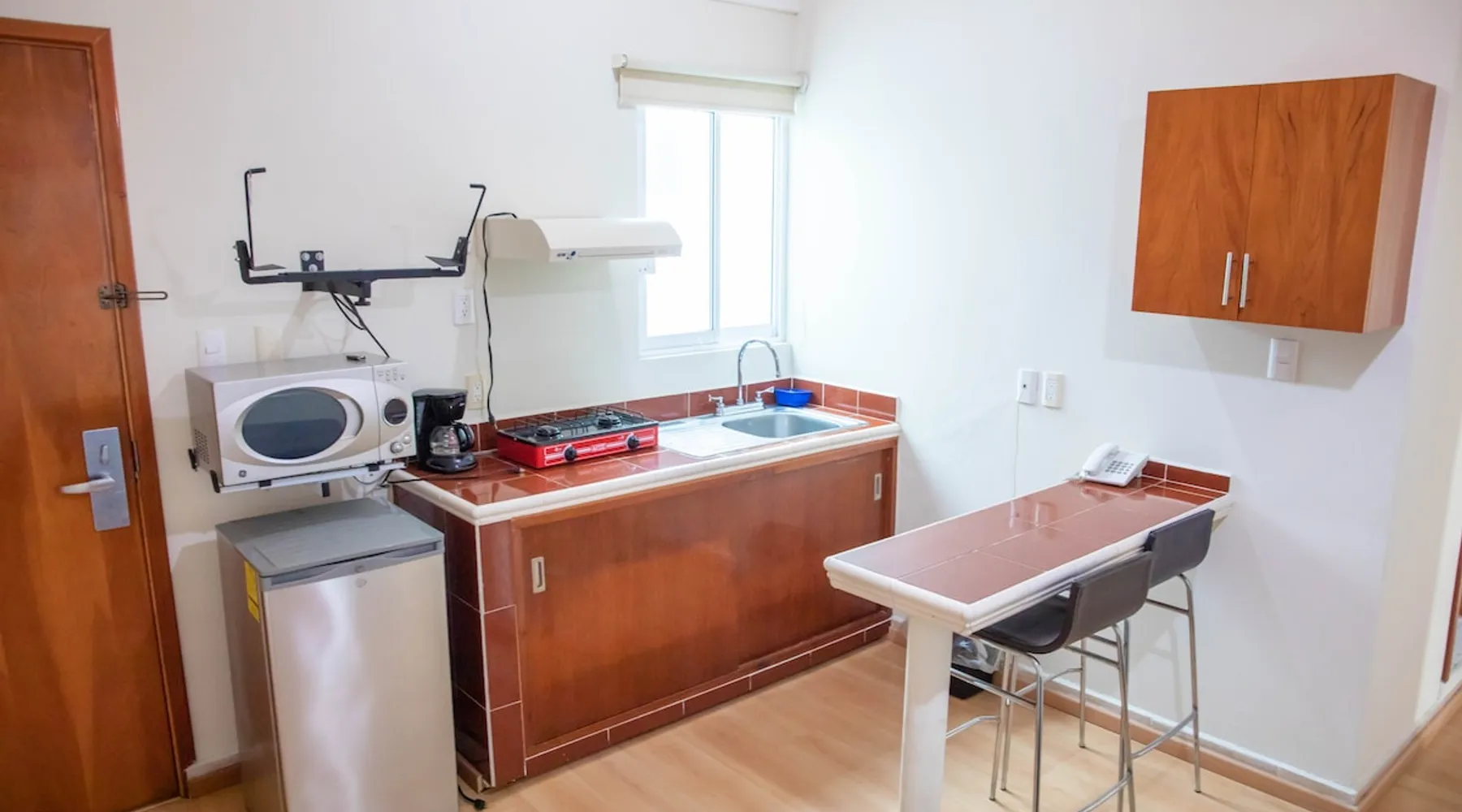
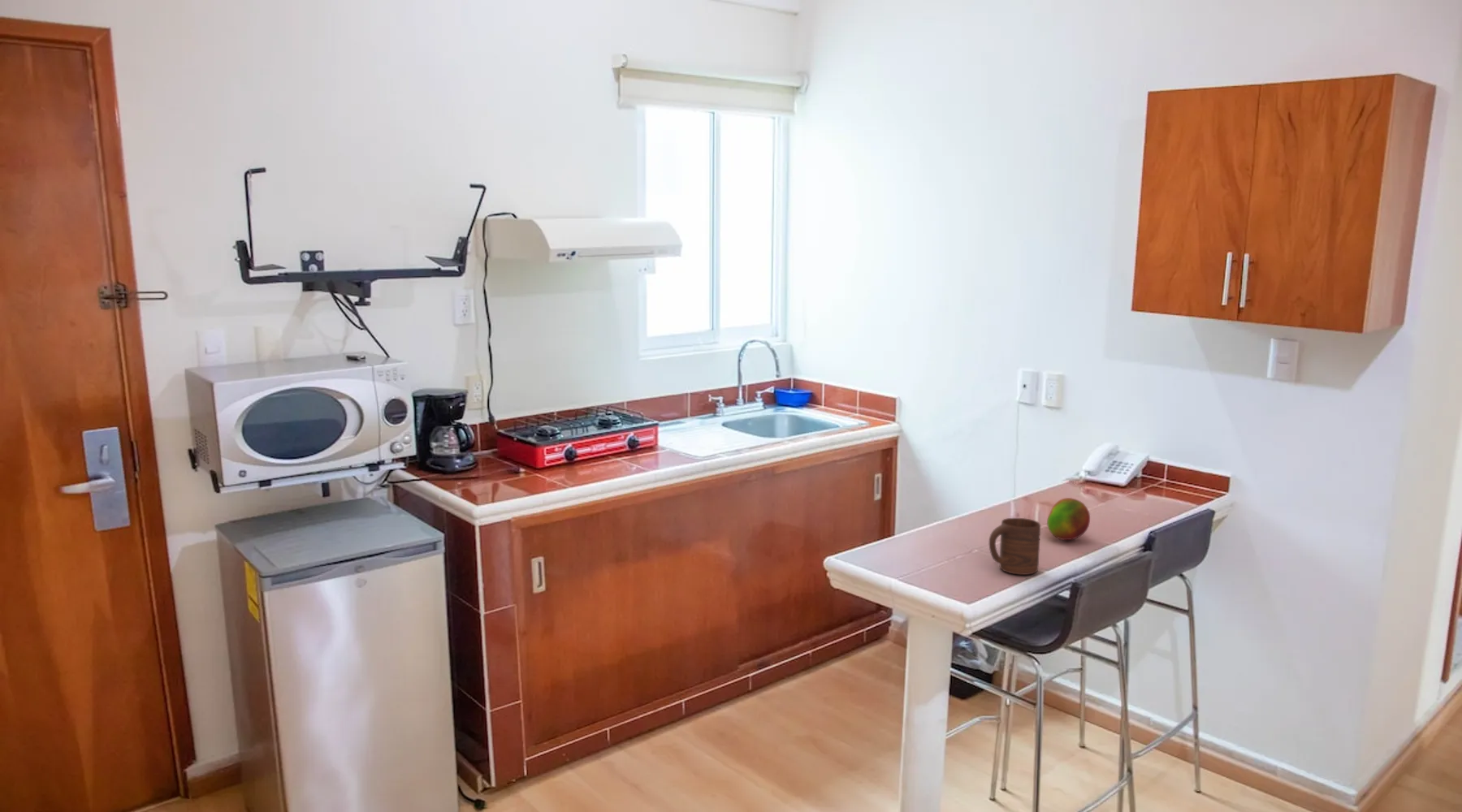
+ fruit [1046,497,1091,541]
+ cup [988,517,1041,576]
